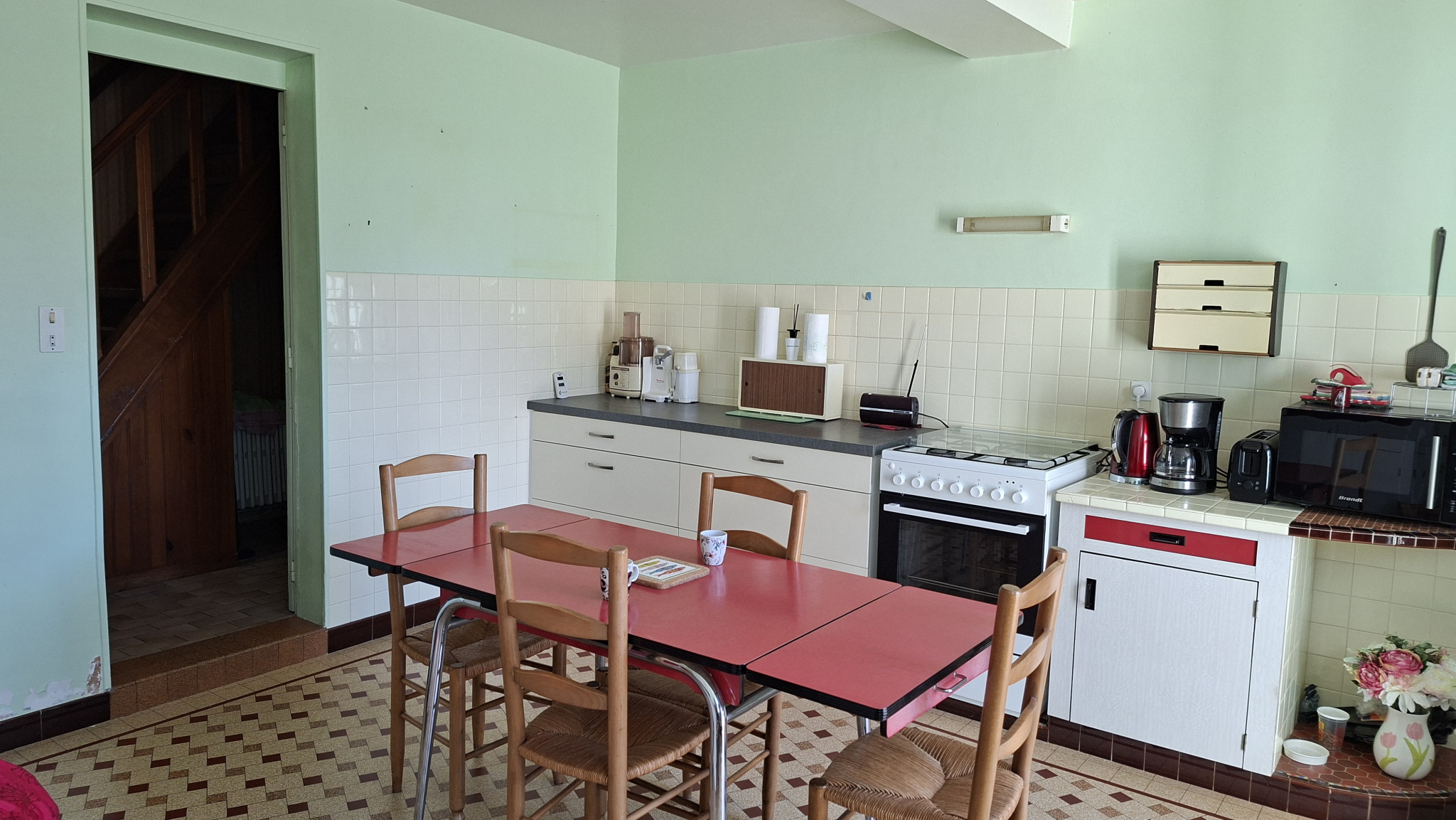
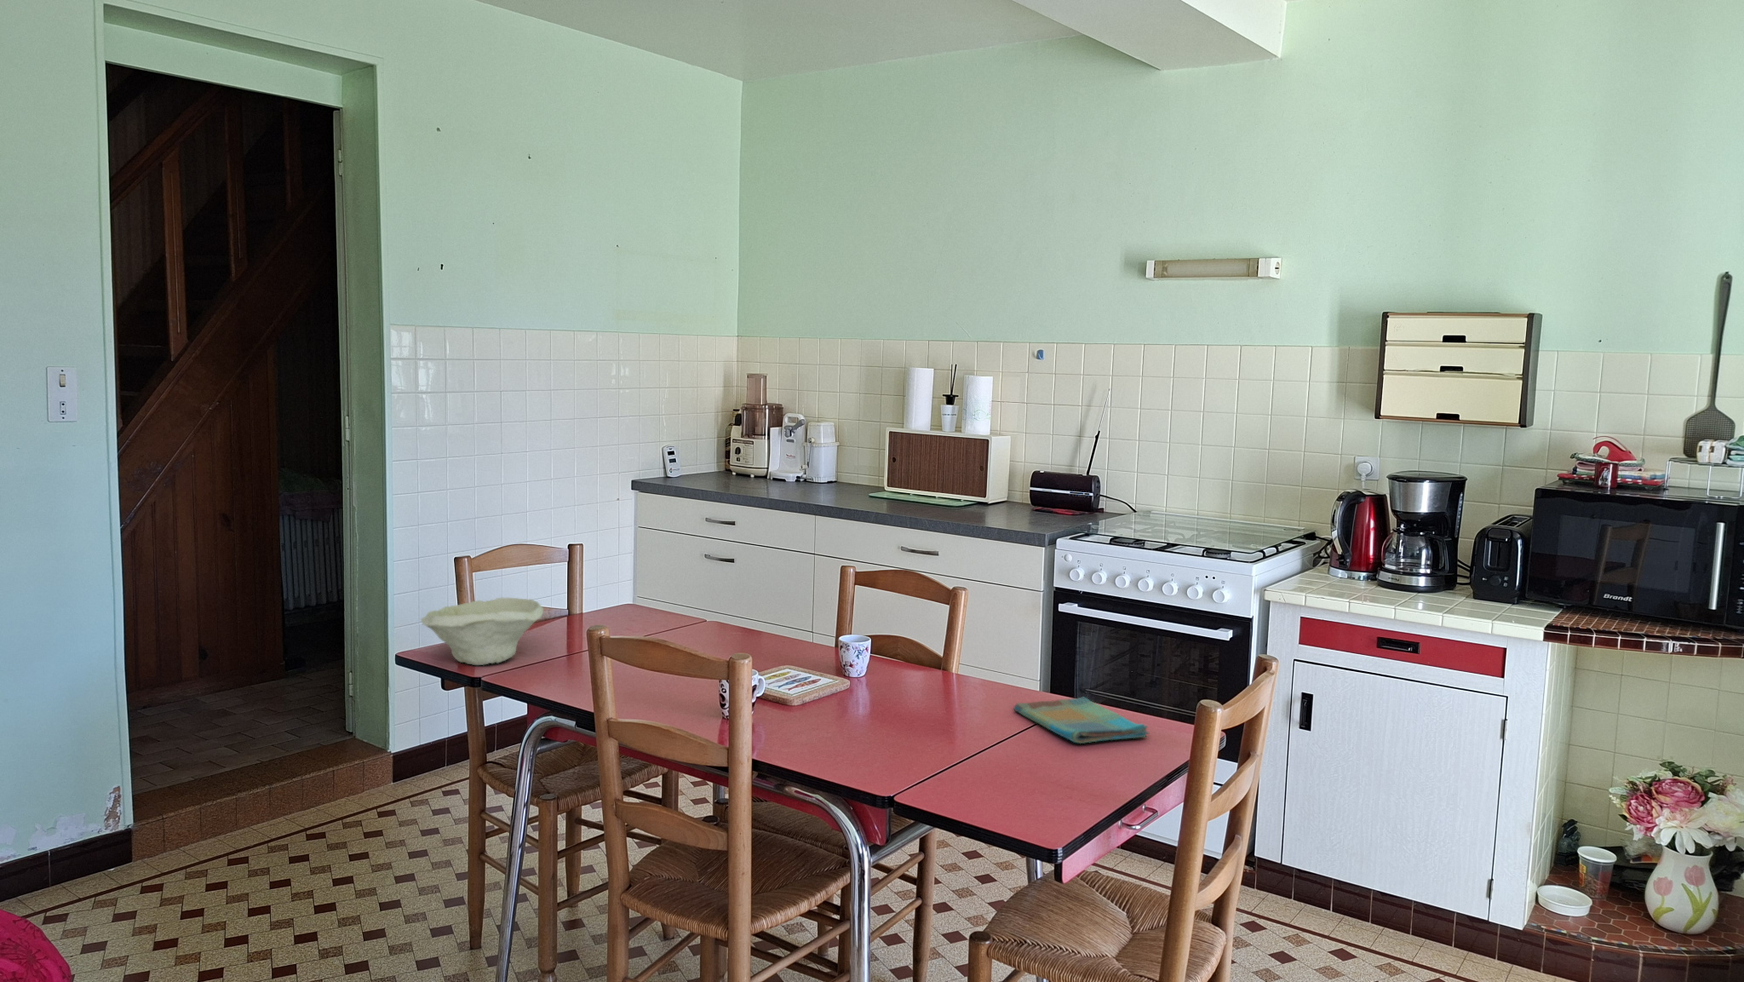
+ bowl [419,598,544,666]
+ dish towel [1012,697,1150,745]
